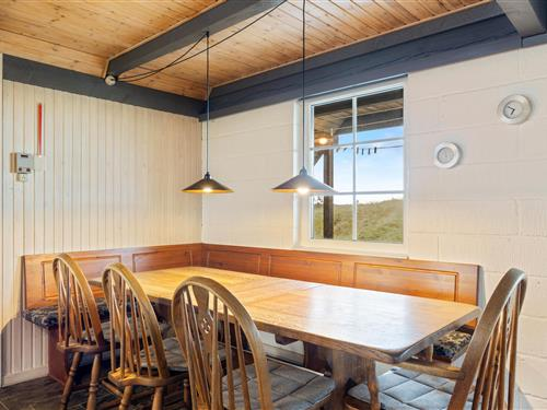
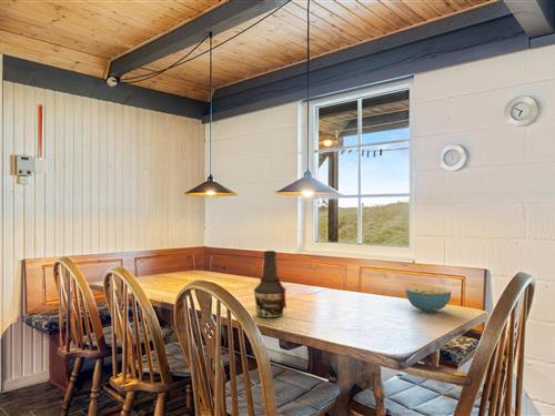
+ bottle [253,250,287,319]
+ cereal bowl [405,285,452,314]
